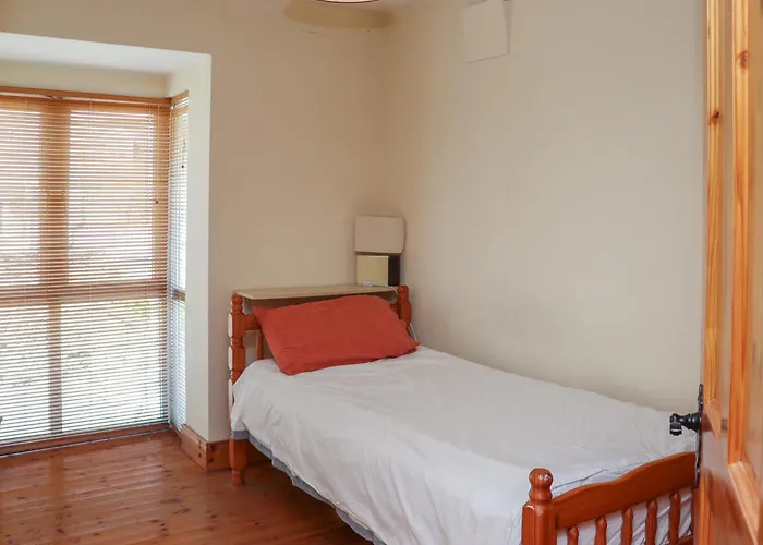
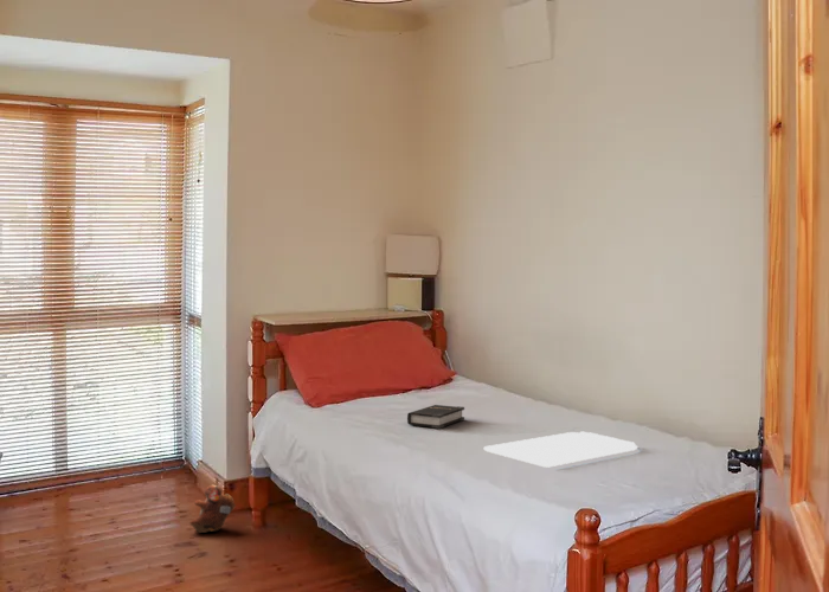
+ tray [483,430,638,469]
+ hardback book [406,404,465,430]
+ plush toy [188,484,237,534]
